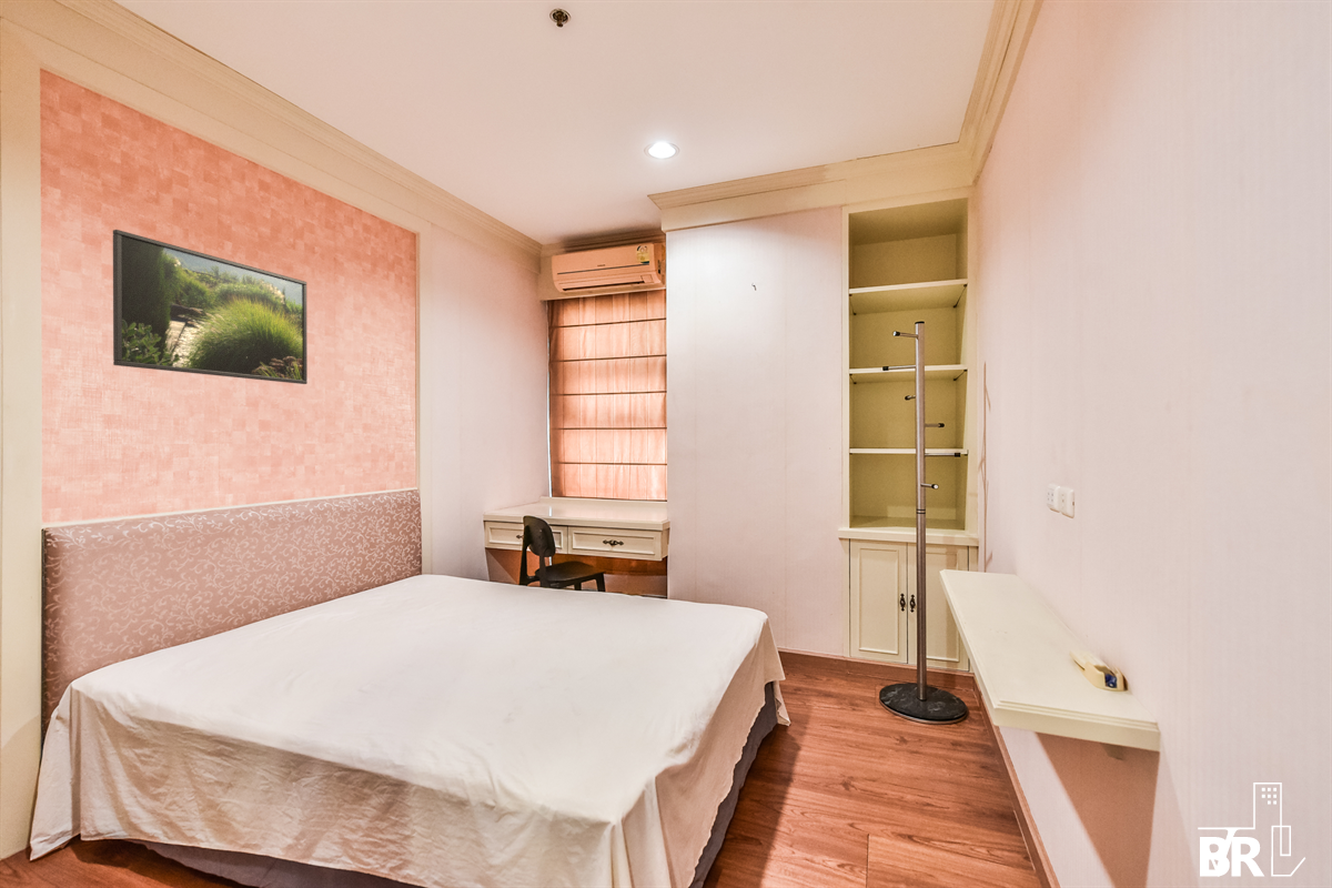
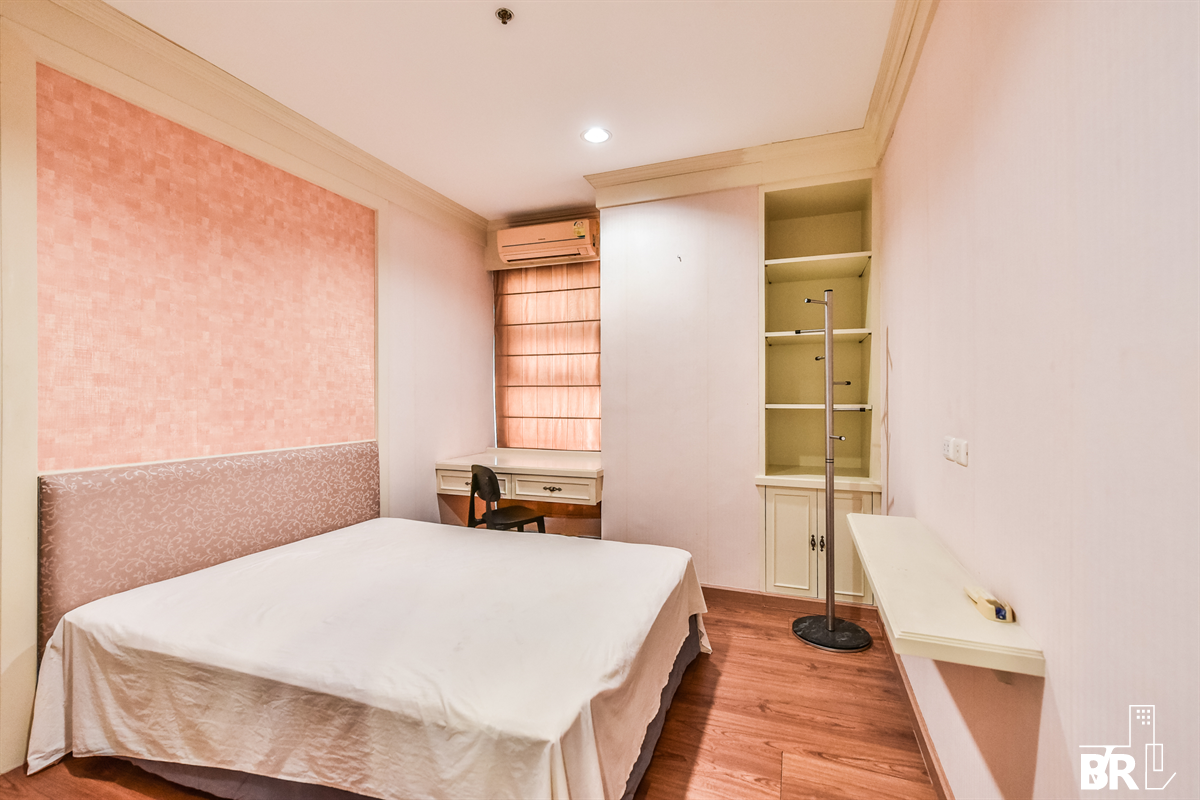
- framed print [112,229,309,385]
